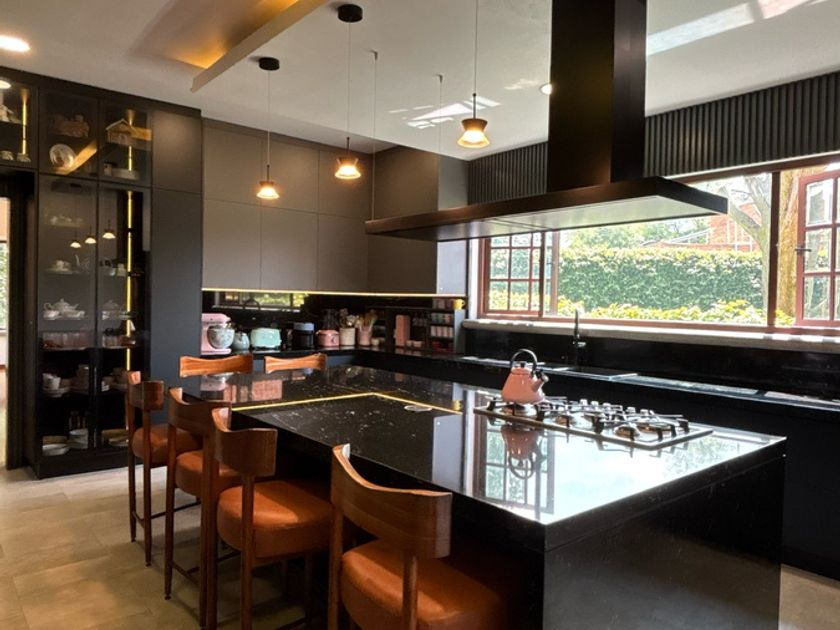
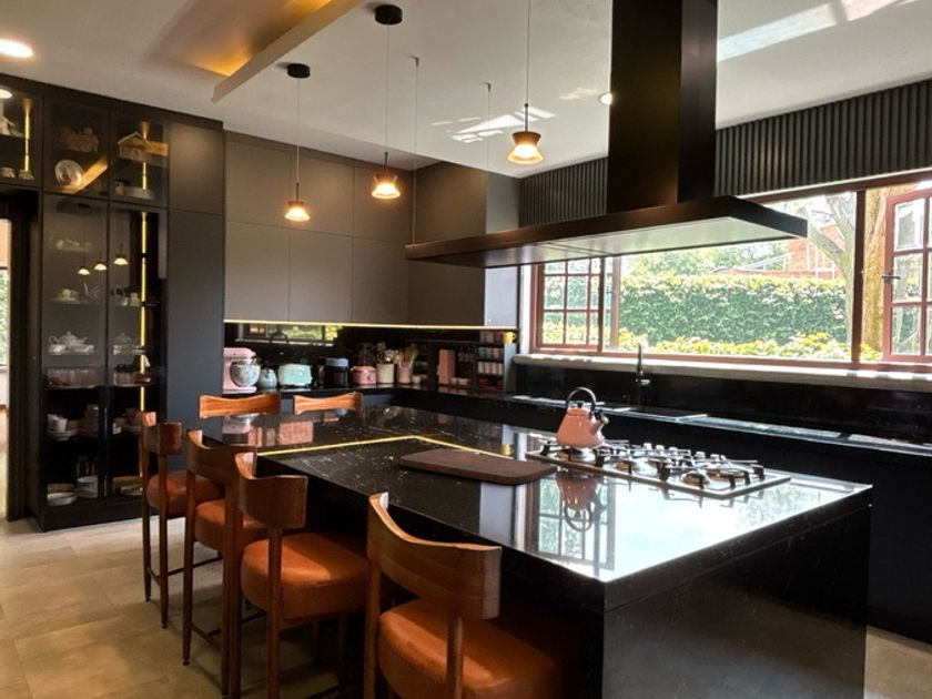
+ cutting board [399,447,559,486]
